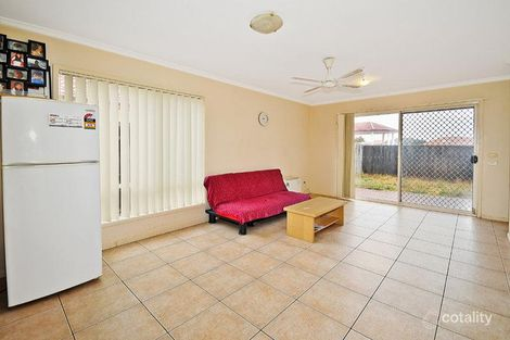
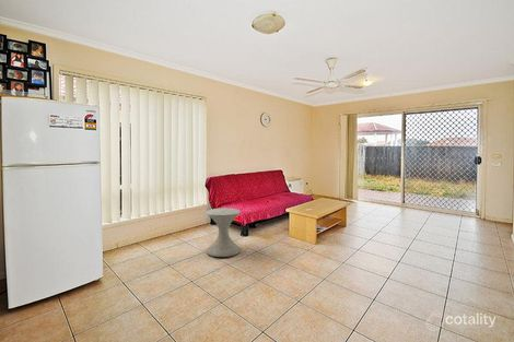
+ side table [206,207,242,258]
